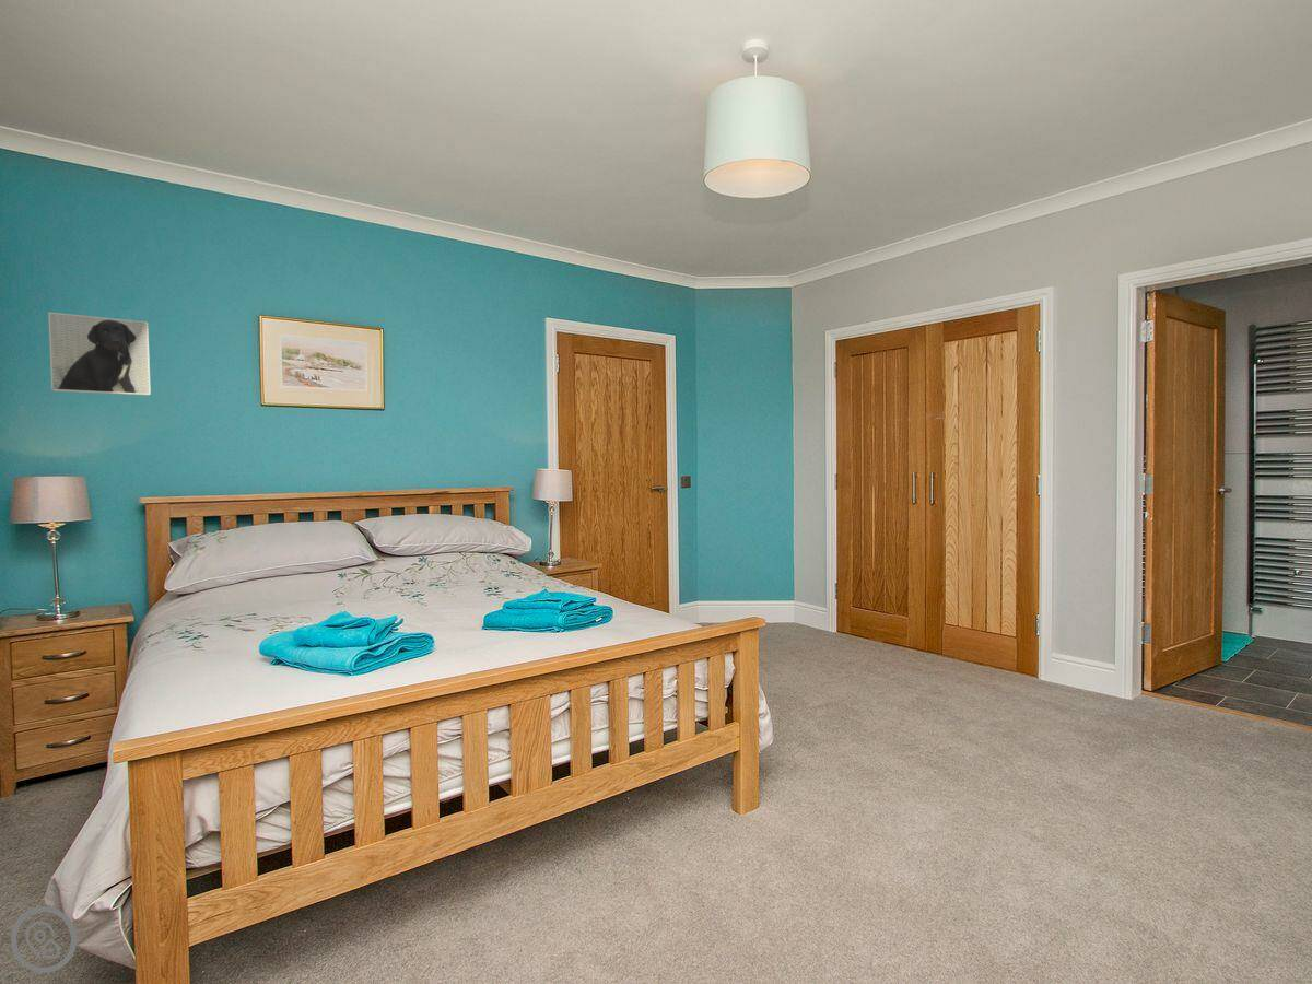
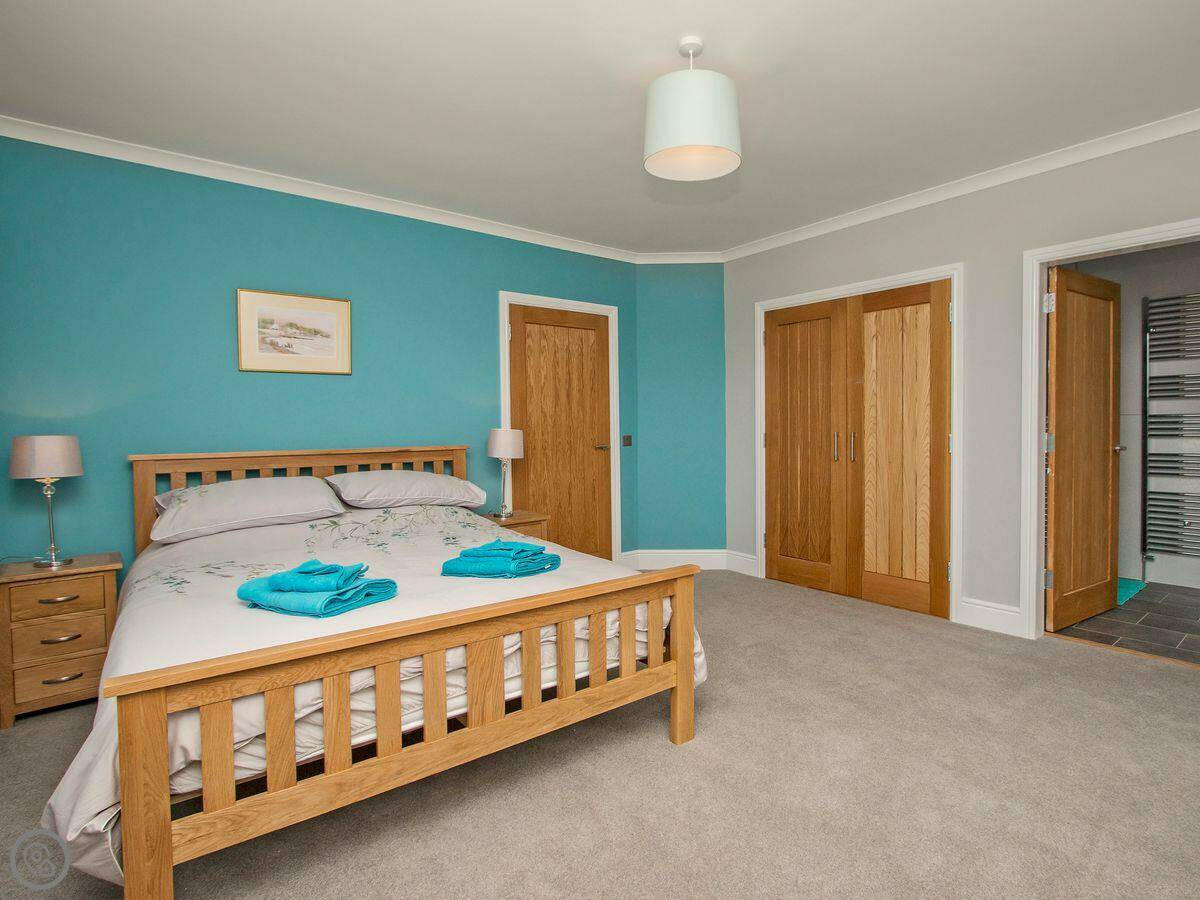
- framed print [47,311,152,396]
